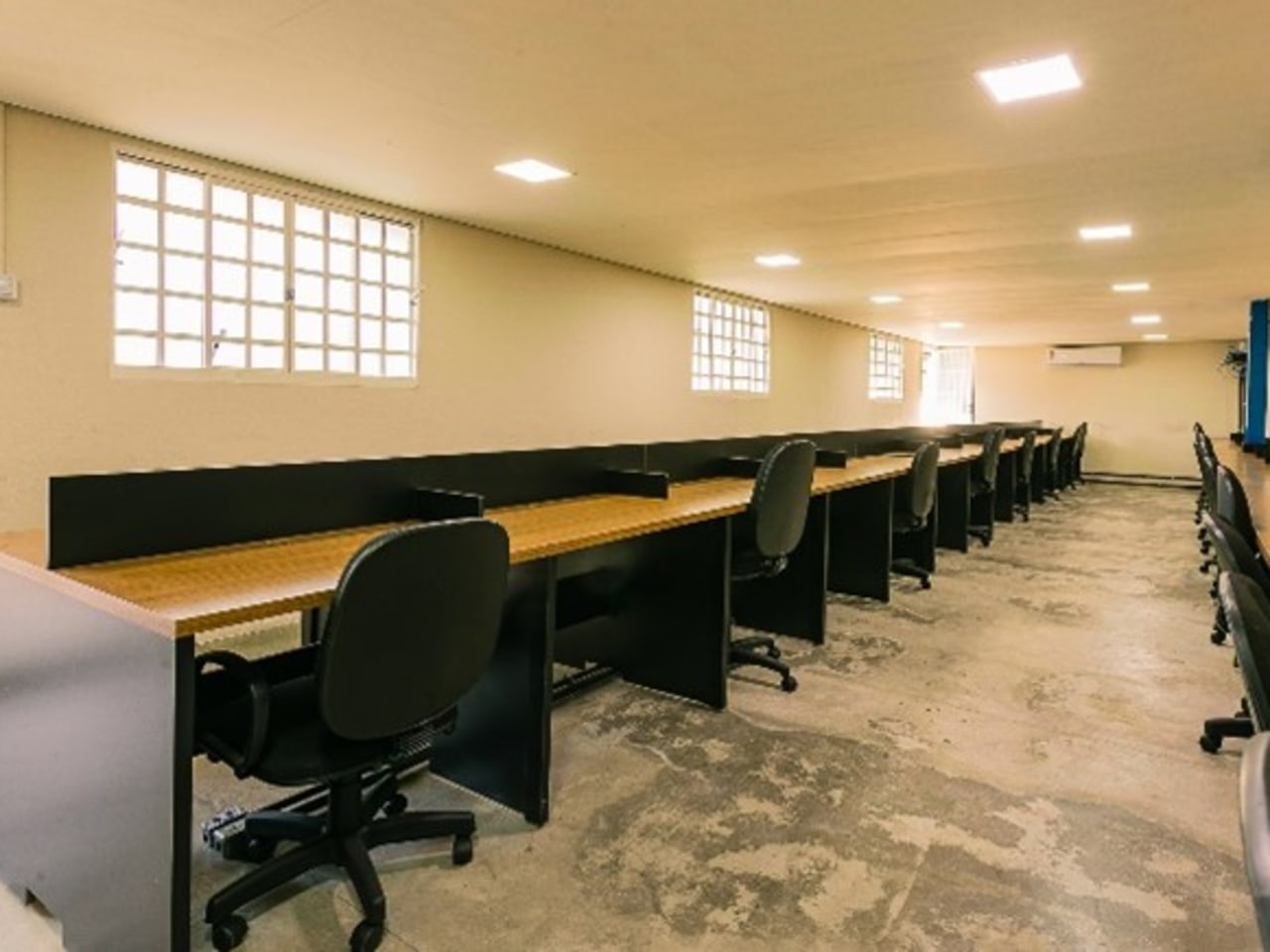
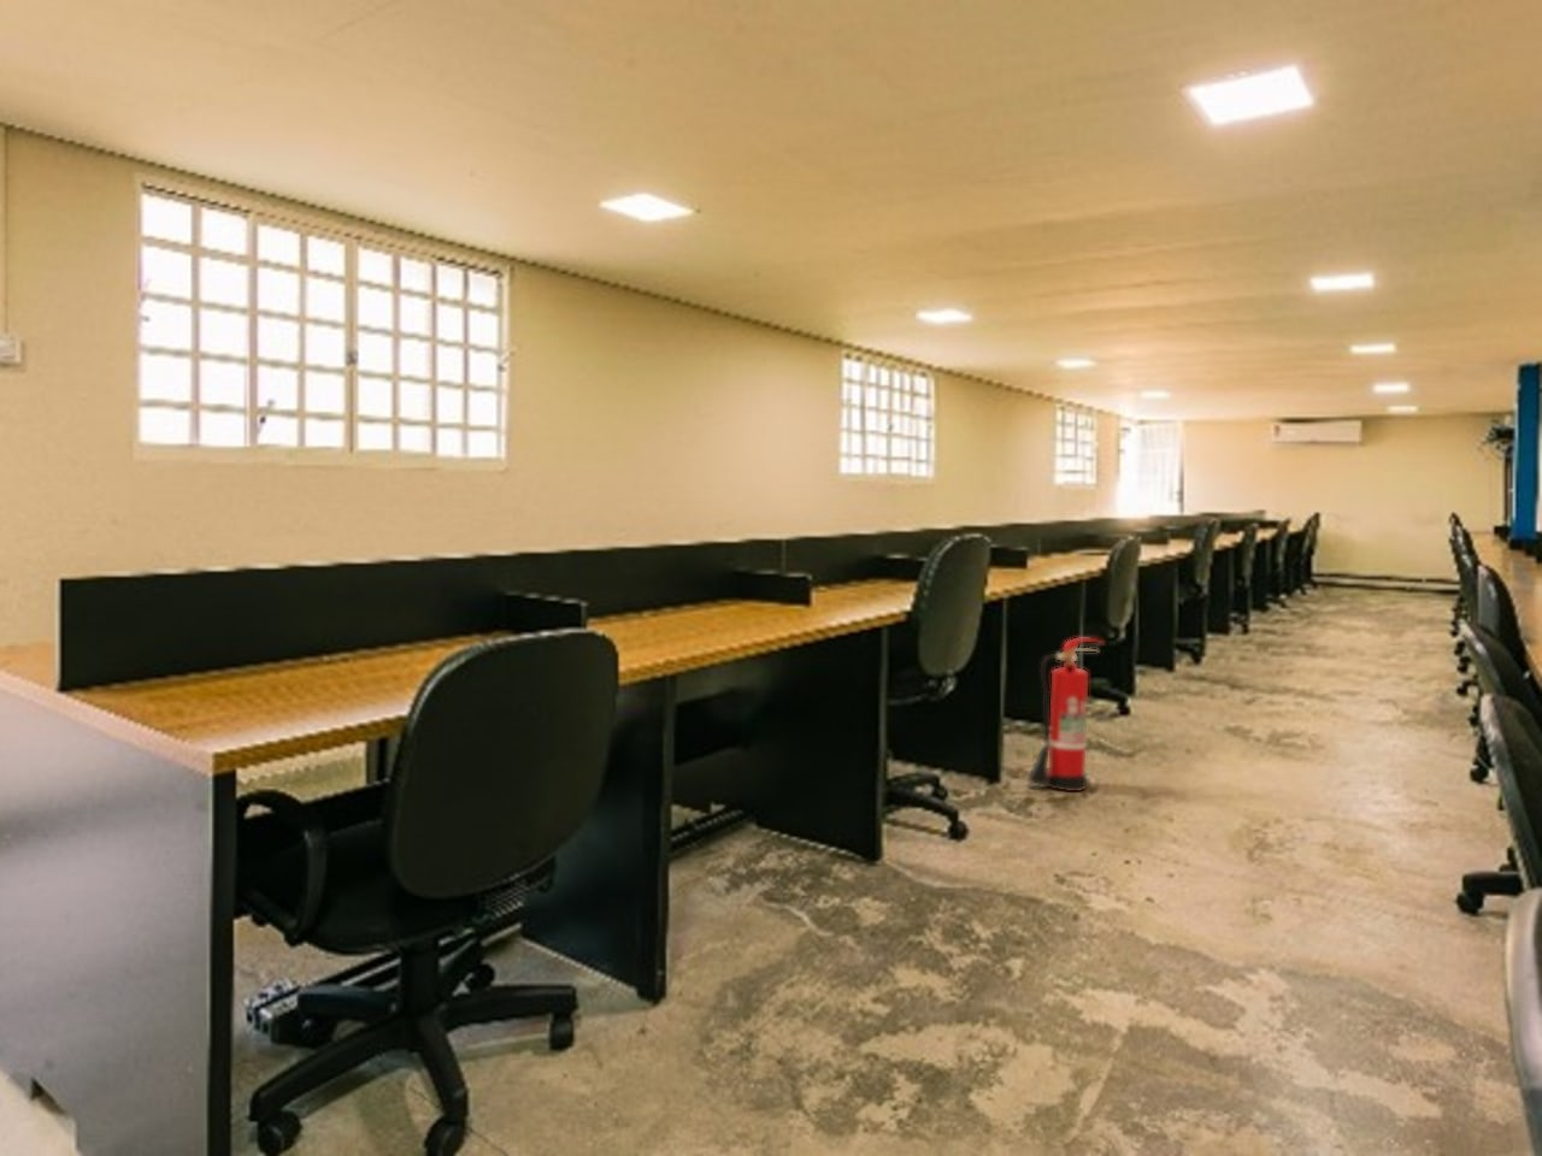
+ fire extinguisher [1026,638,1105,793]
